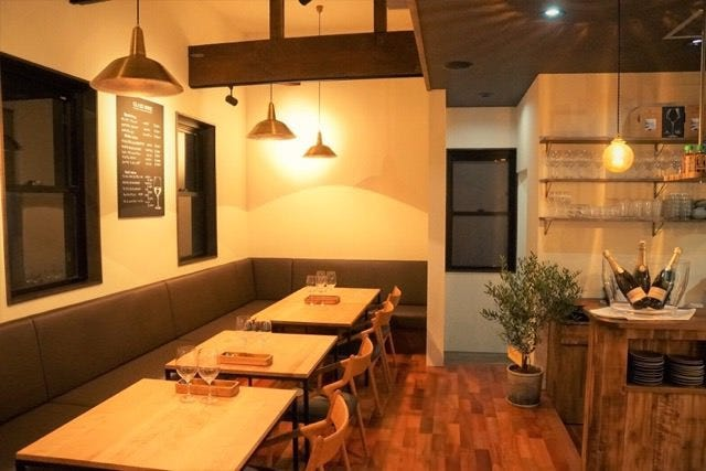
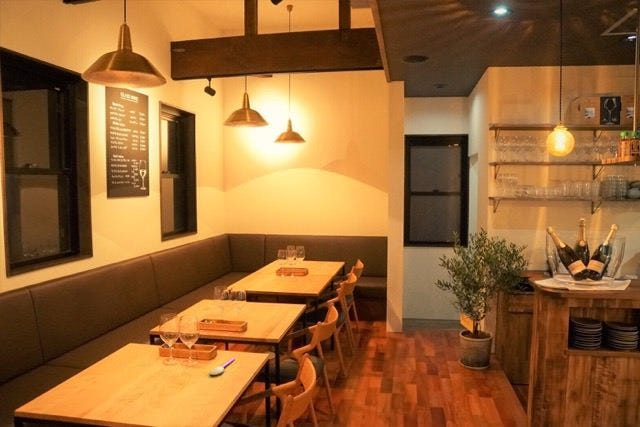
+ spoon [209,357,235,376]
